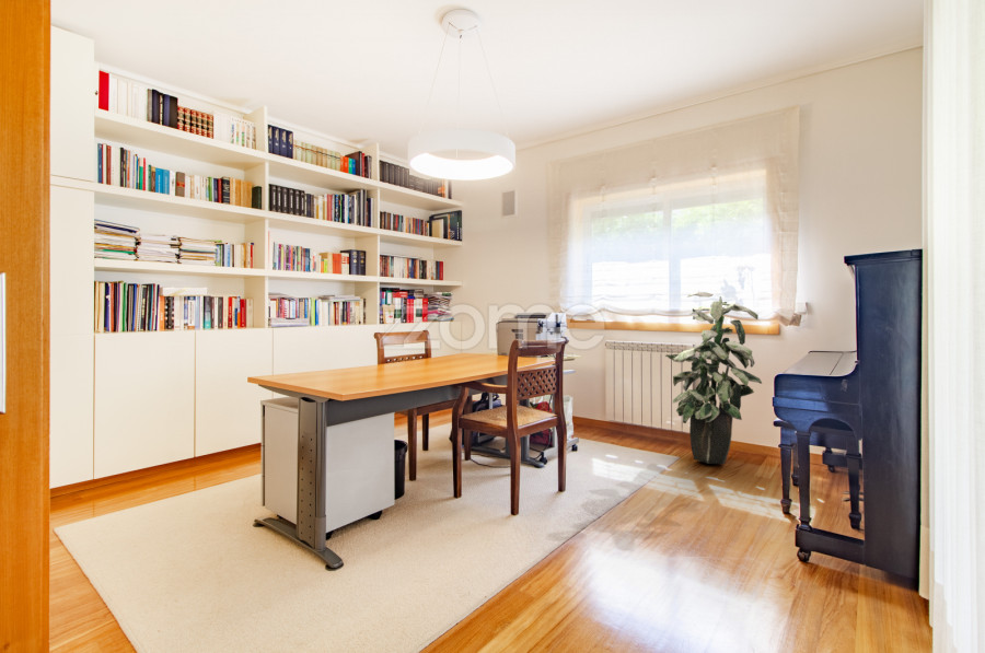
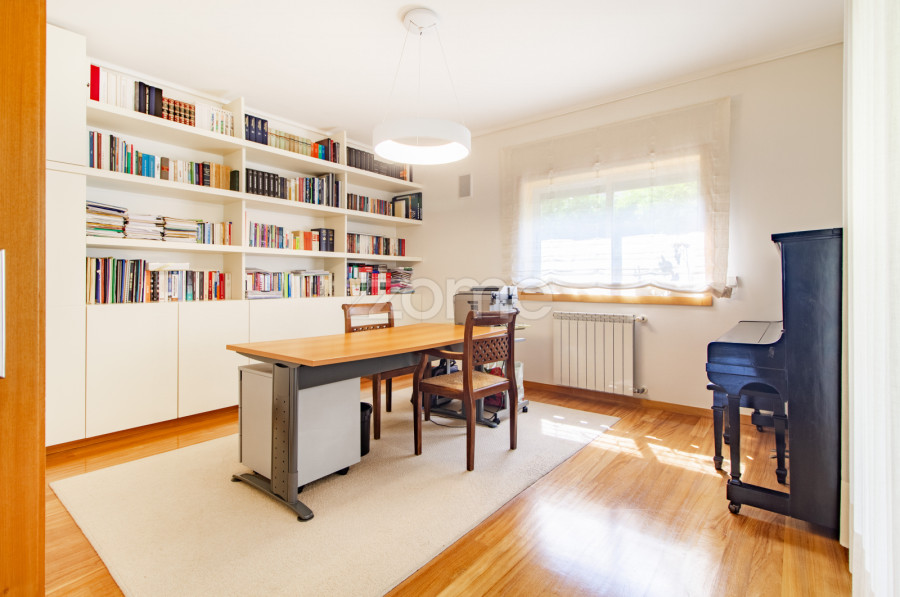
- indoor plant [664,291,763,465]
